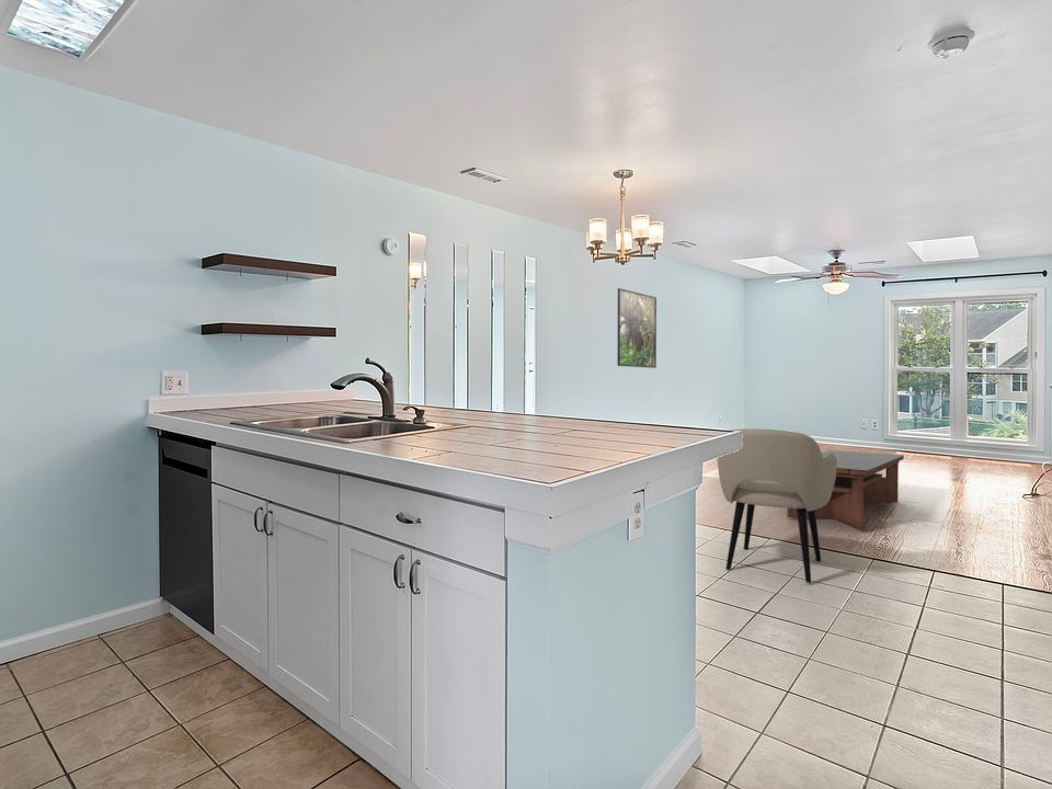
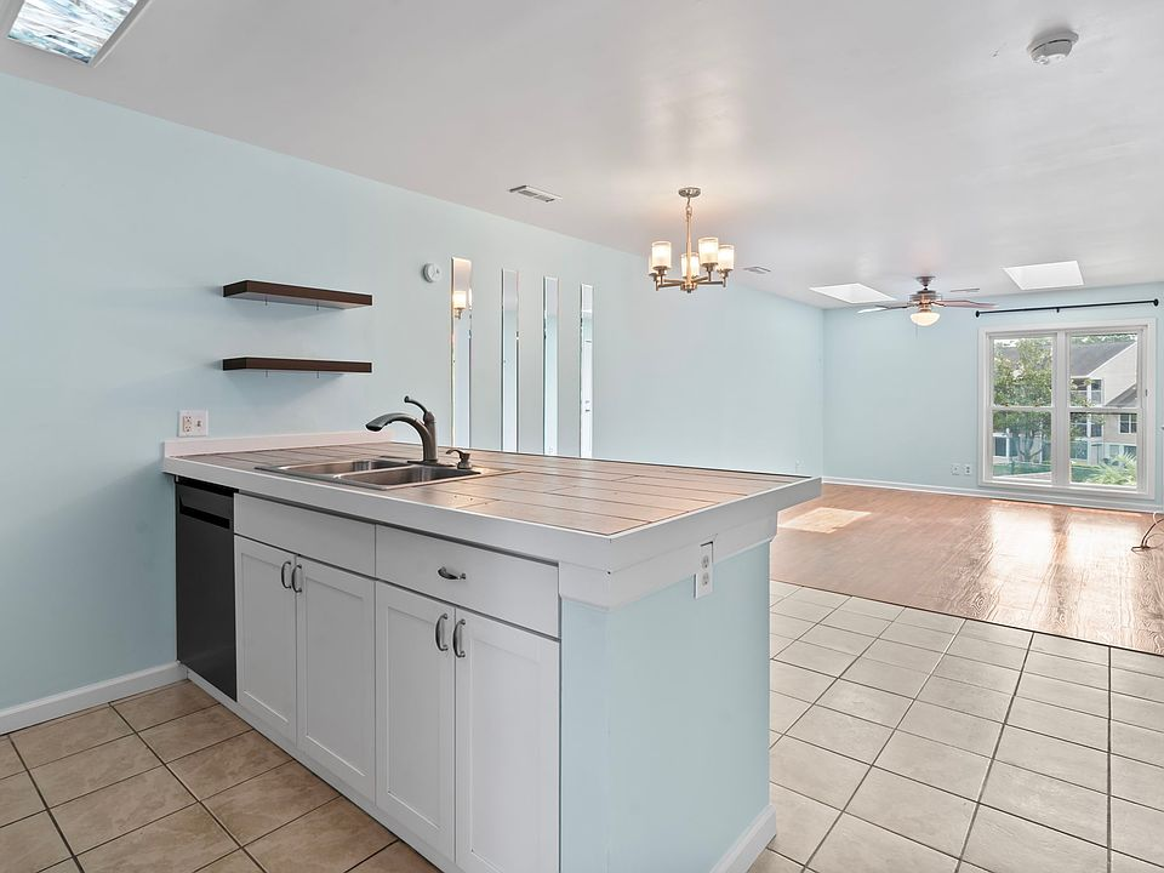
- armchair [717,427,837,584]
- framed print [616,287,658,369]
- coffee table [786,449,905,529]
